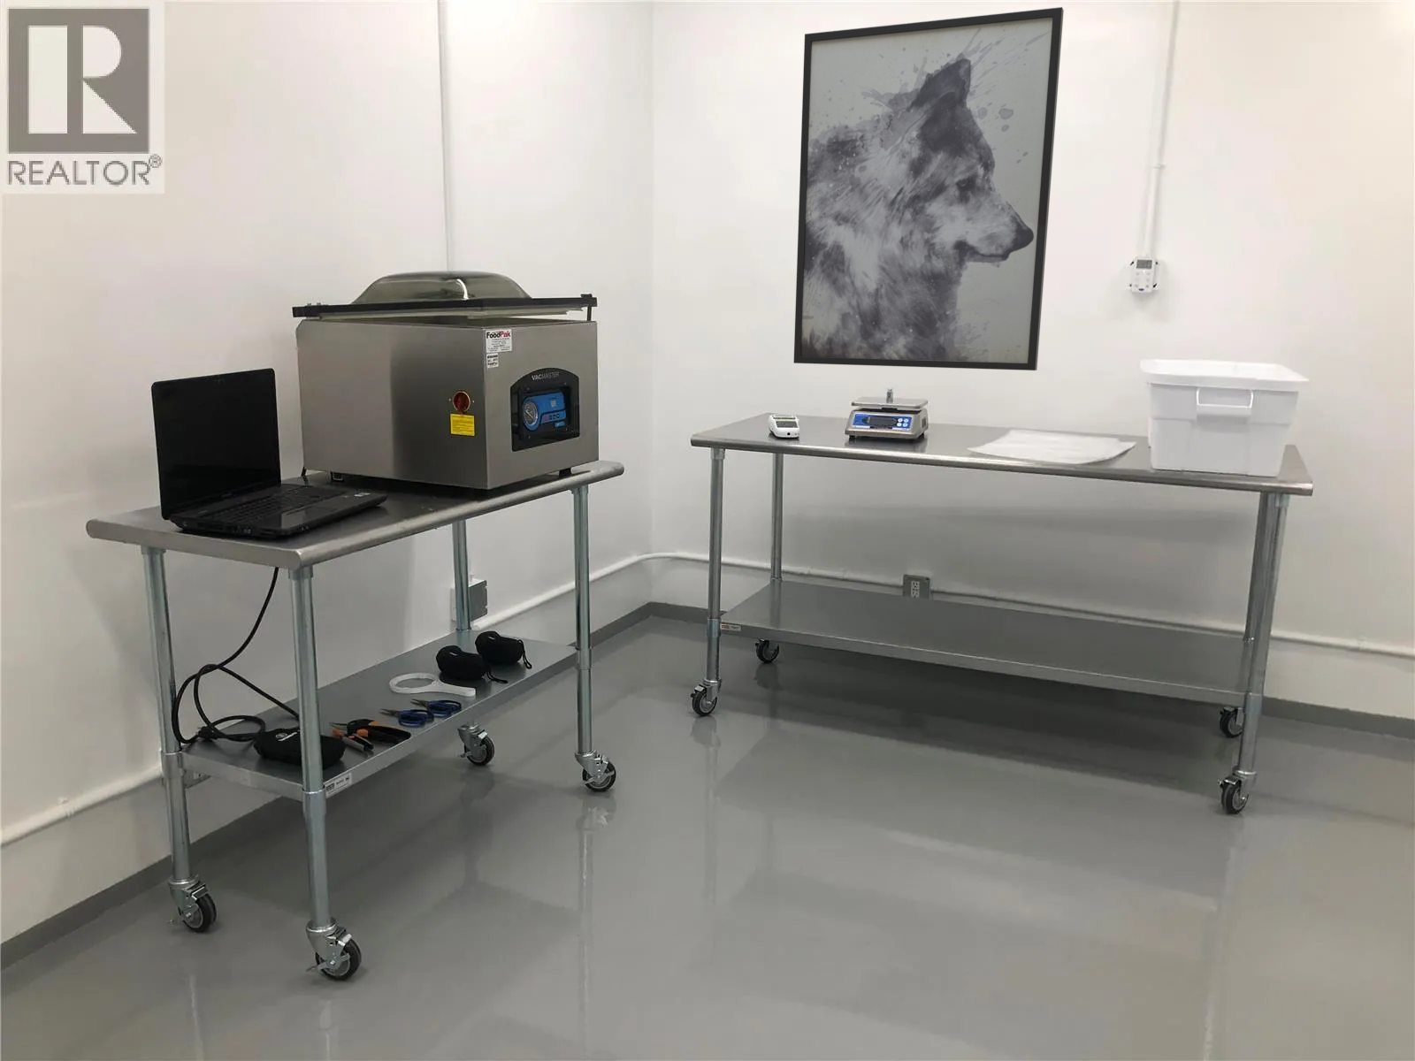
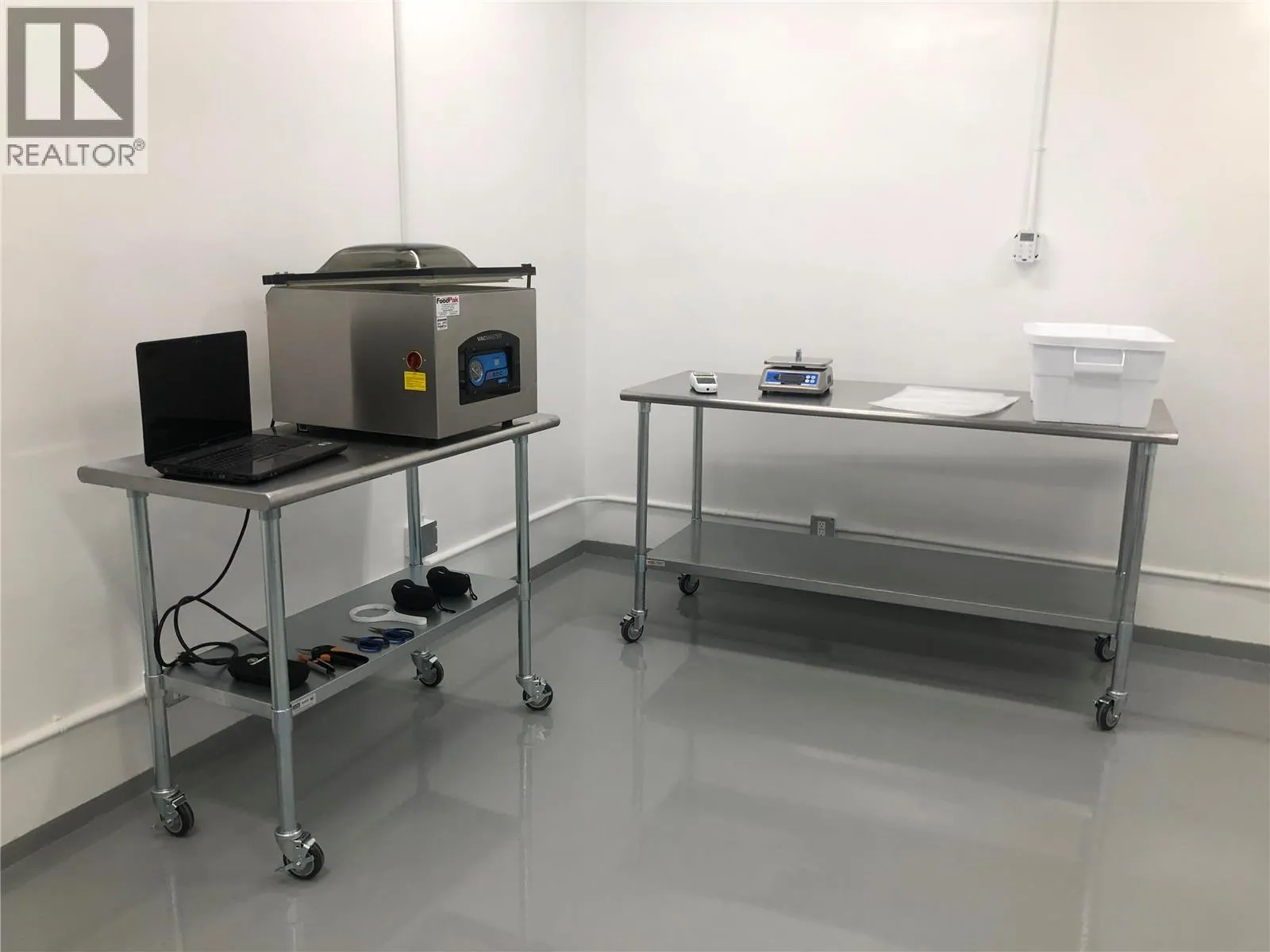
- wall art [792,7,1065,371]
